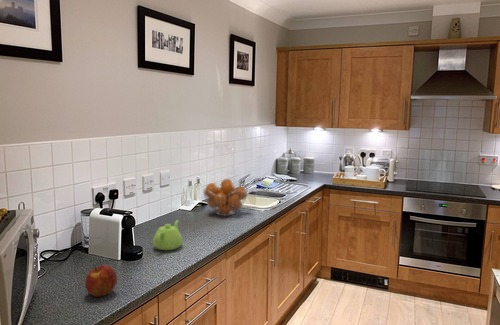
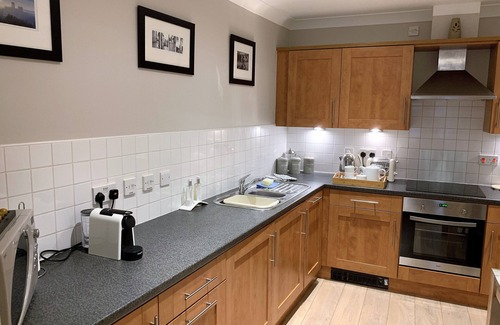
- fruit basket [202,178,249,217]
- teapot [152,219,183,251]
- apple [84,264,118,298]
